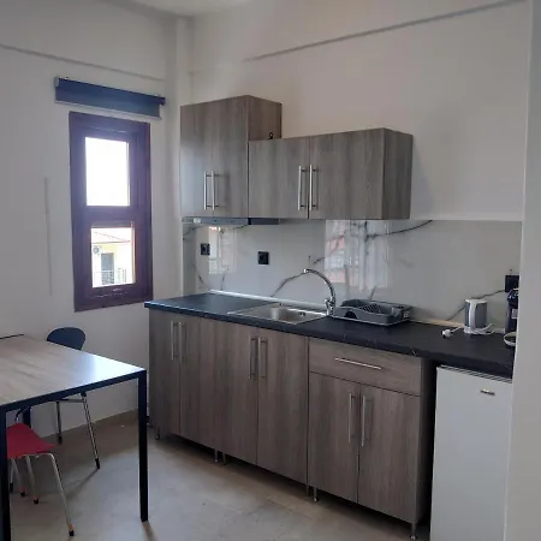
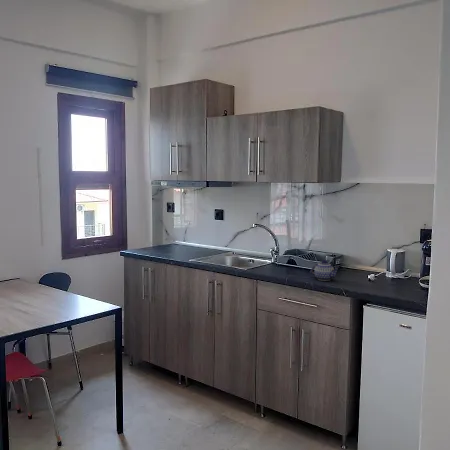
+ teapot [309,259,340,282]
